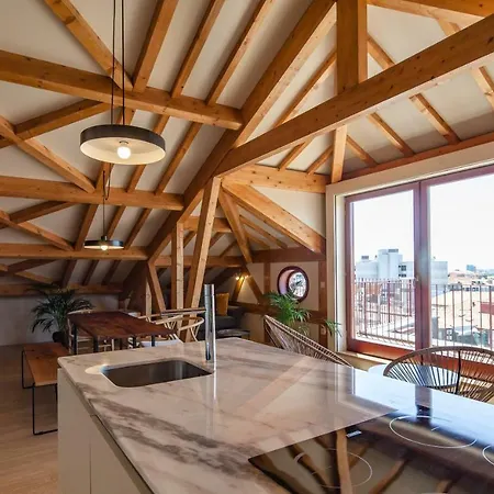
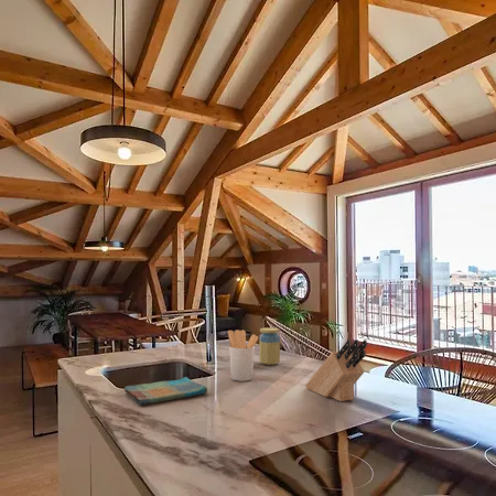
+ jar [258,327,281,366]
+ knife block [304,338,368,402]
+ utensil holder [227,328,259,382]
+ dish towel [123,376,208,406]
